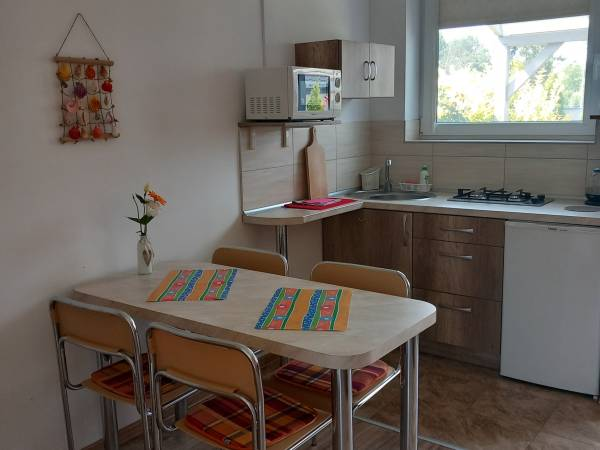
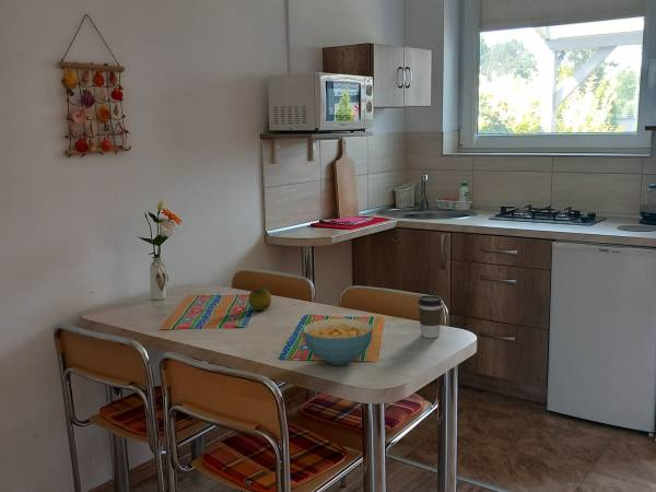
+ cereal bowl [302,317,374,366]
+ coffee cup [417,294,444,339]
+ fruit [248,288,272,312]
